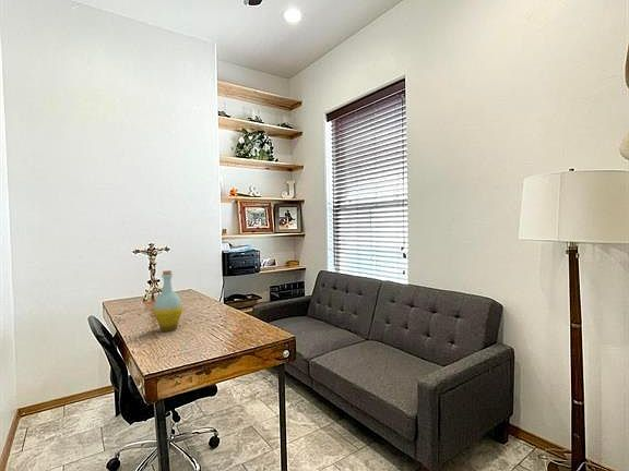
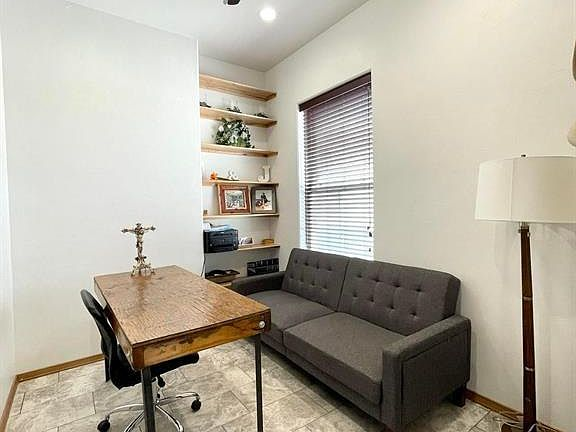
- bottle [152,269,185,333]
